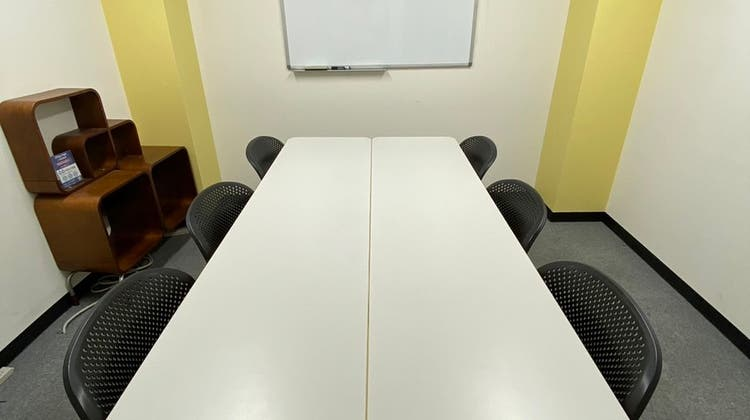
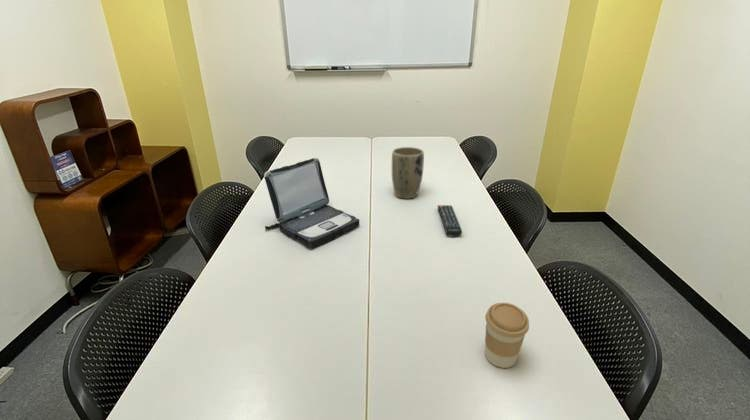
+ coffee cup [484,302,530,369]
+ plant pot [391,146,425,200]
+ remote control [436,204,463,237]
+ laptop [263,157,360,249]
